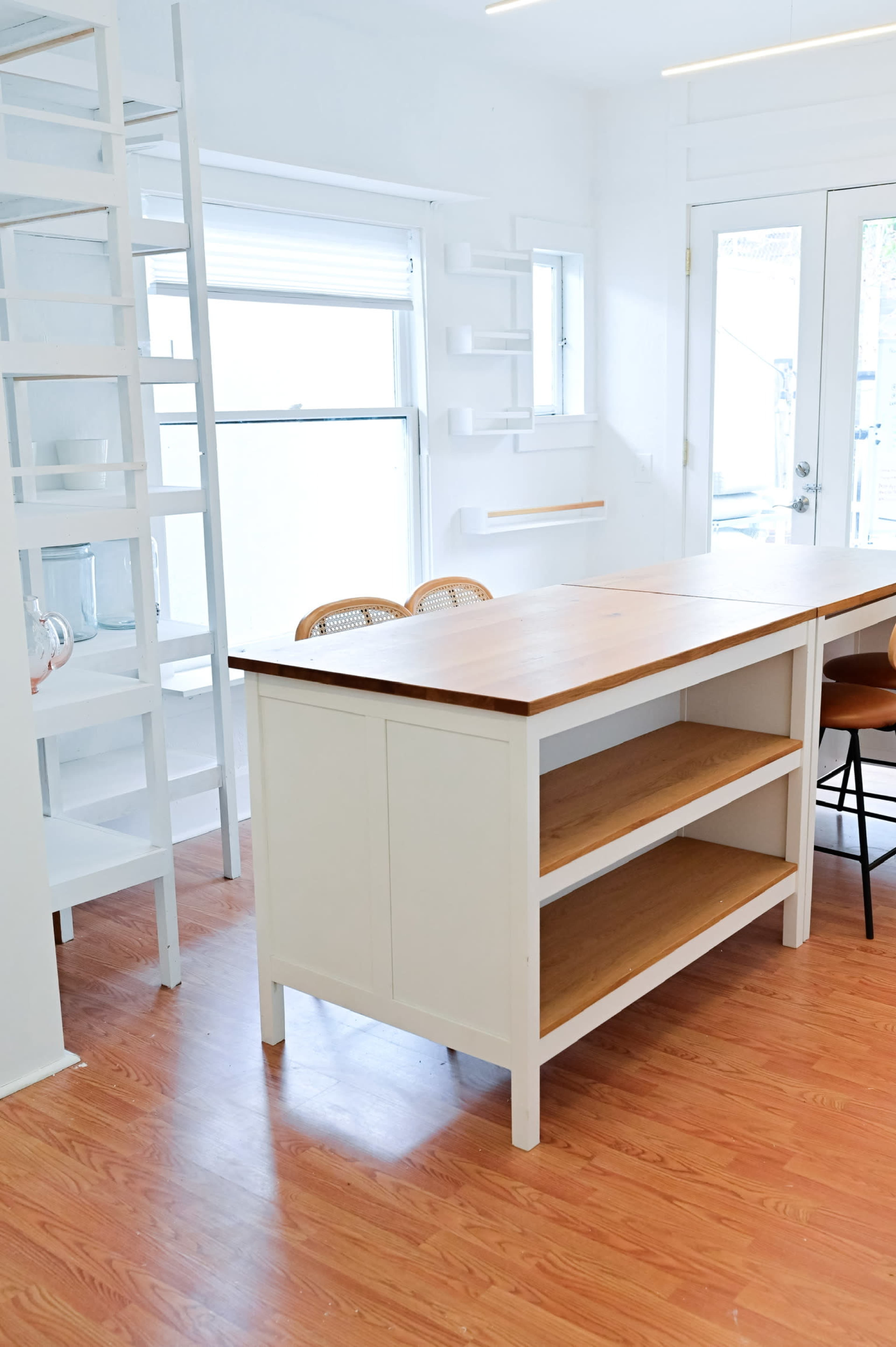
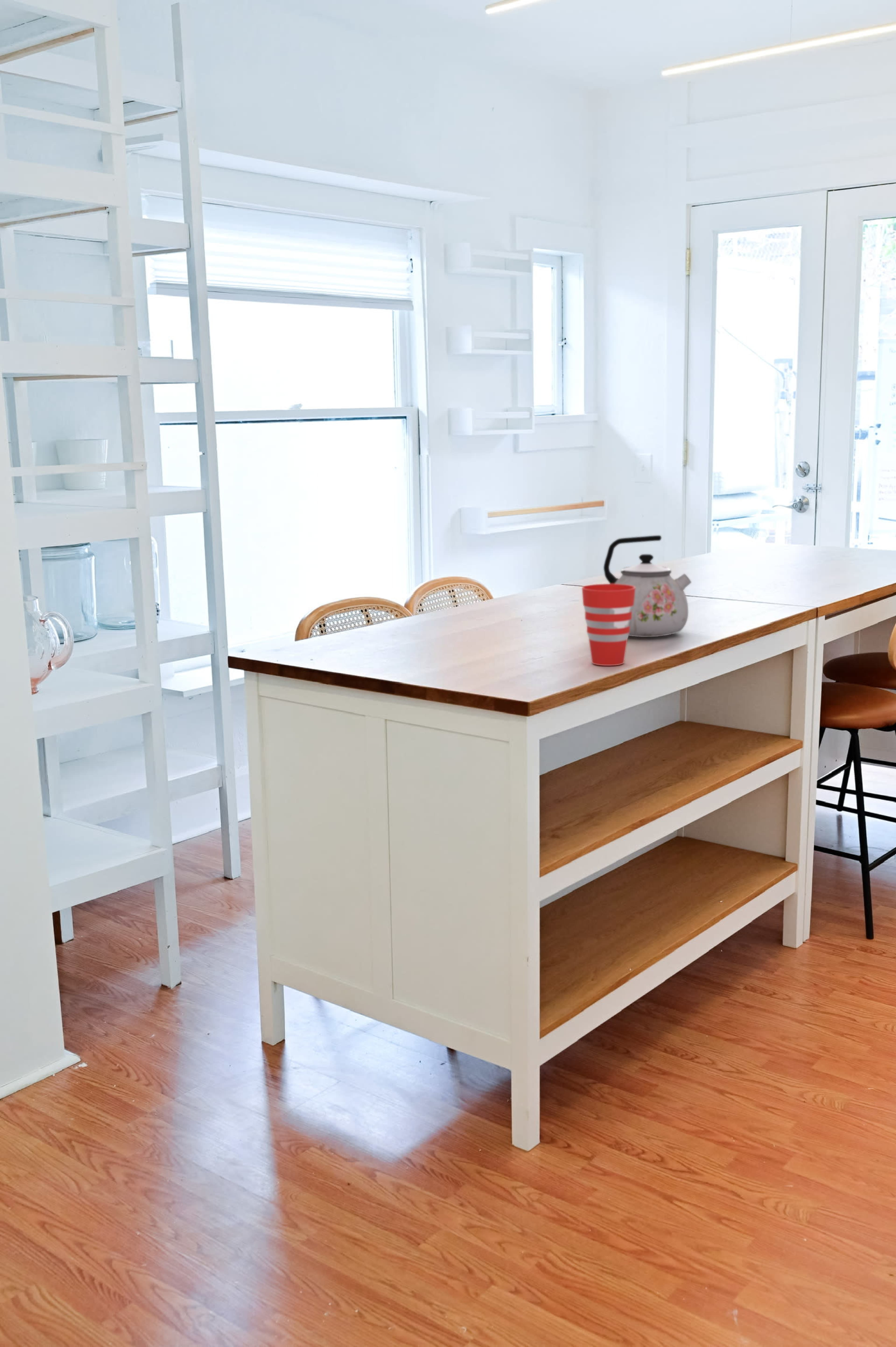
+ cup [581,583,635,666]
+ kettle [603,535,692,637]
